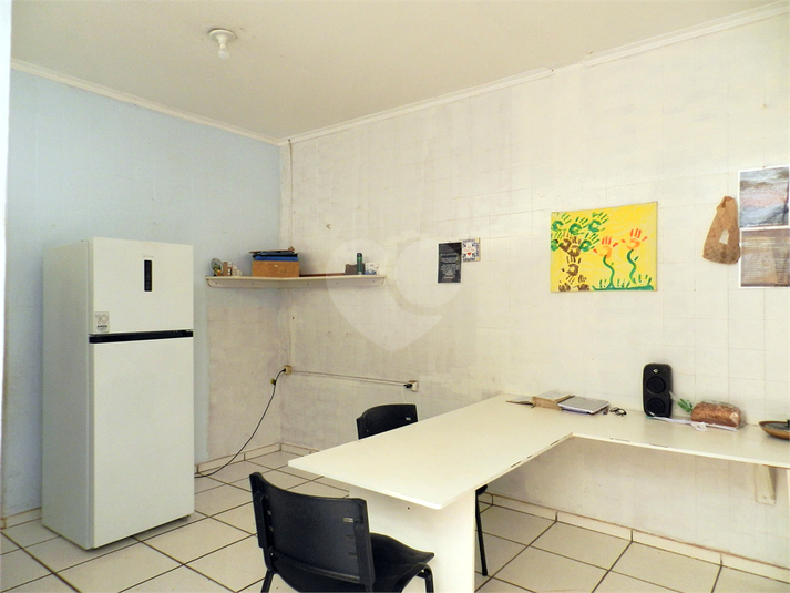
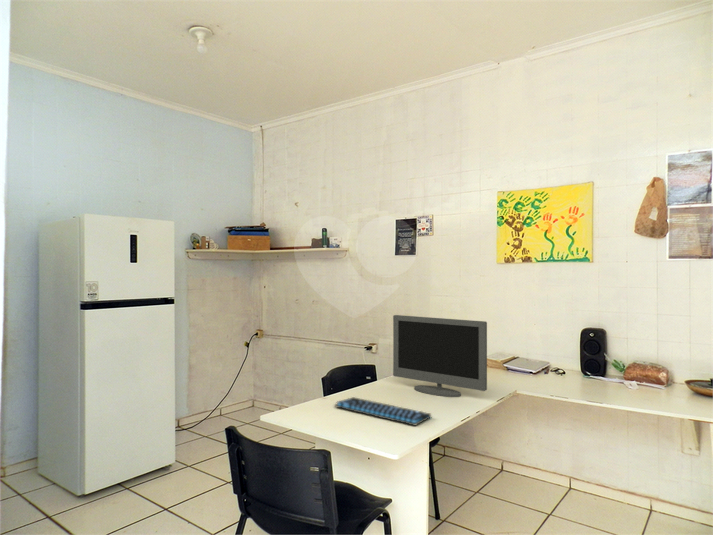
+ keyboard [333,396,433,427]
+ monitor [392,314,488,398]
